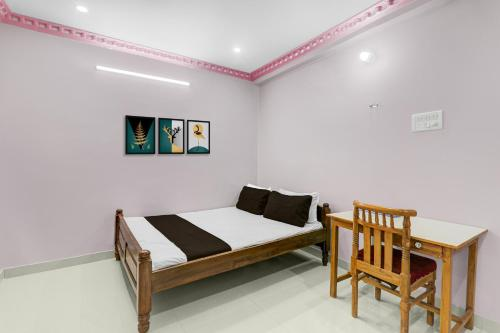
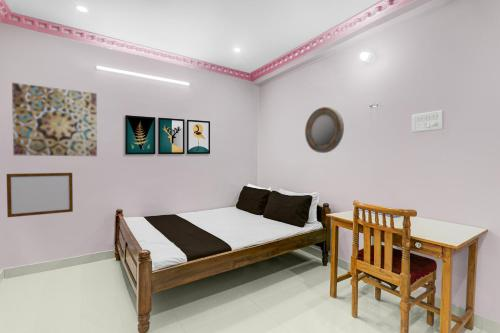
+ wall art [11,82,98,157]
+ writing board [6,172,74,218]
+ home mirror [304,106,345,154]
